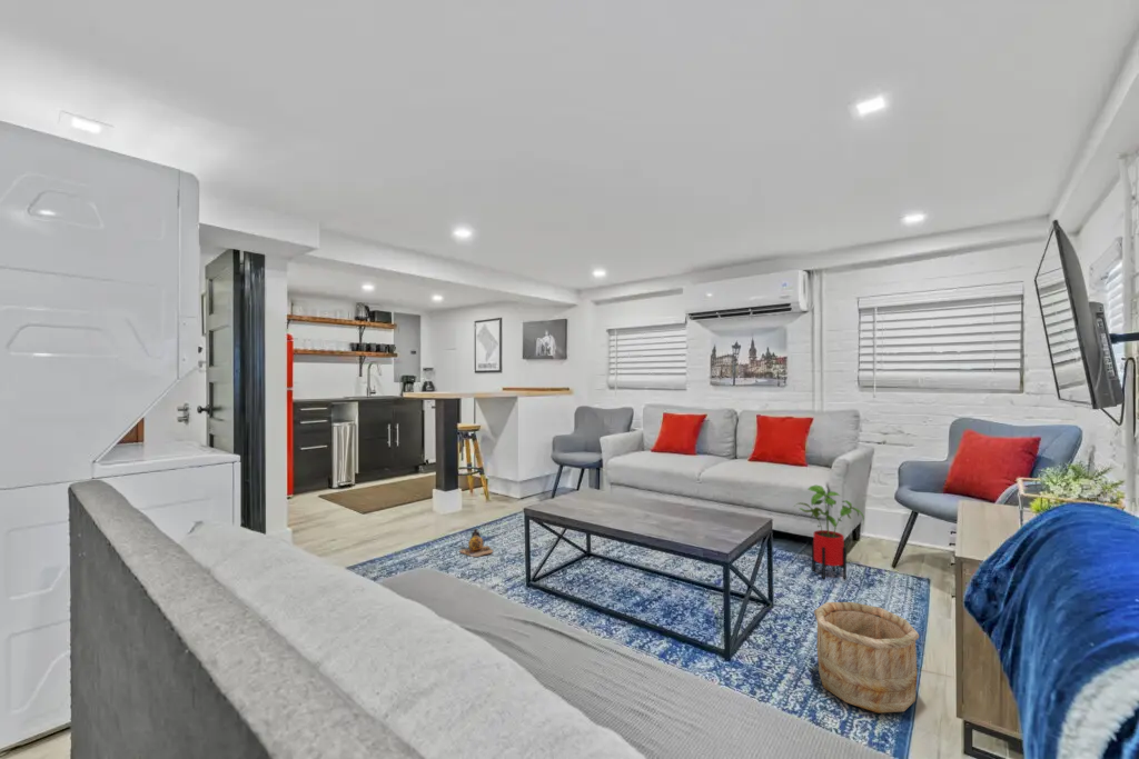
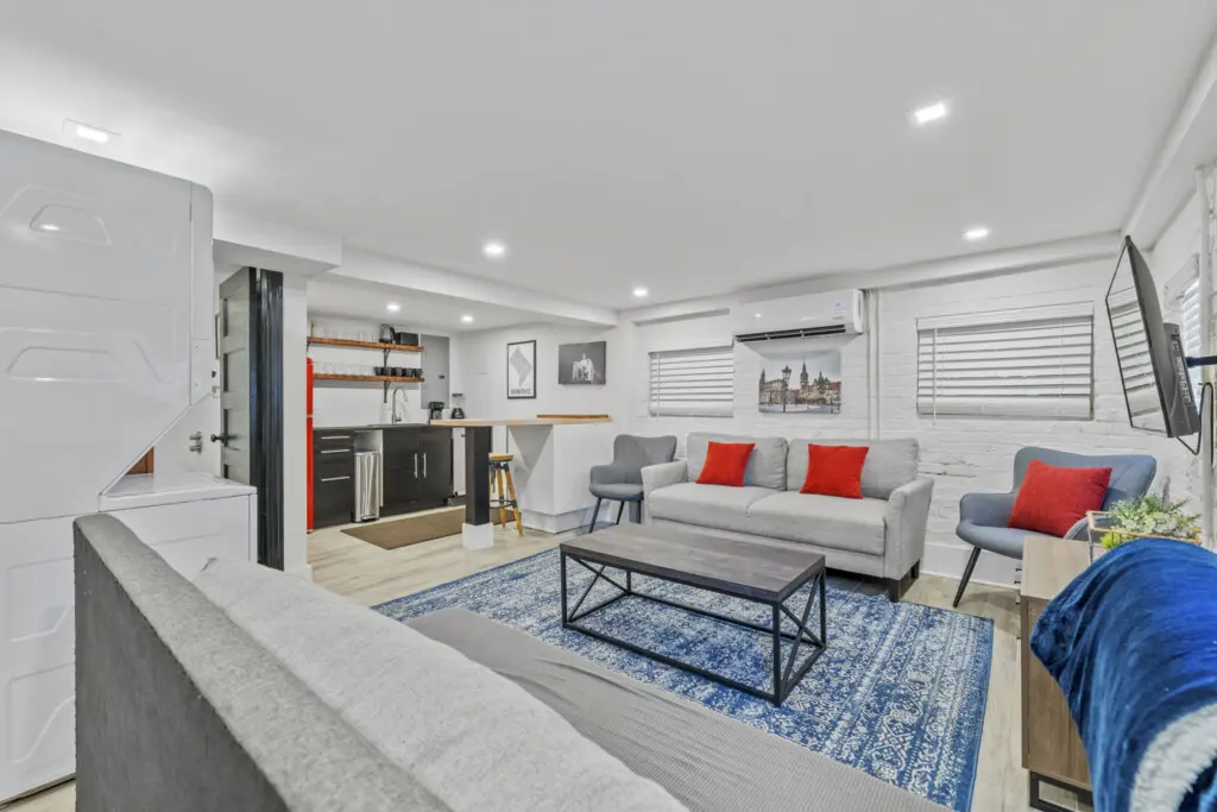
- wooden bucket [813,601,920,713]
- house plant [794,485,865,580]
- vase [458,528,494,558]
